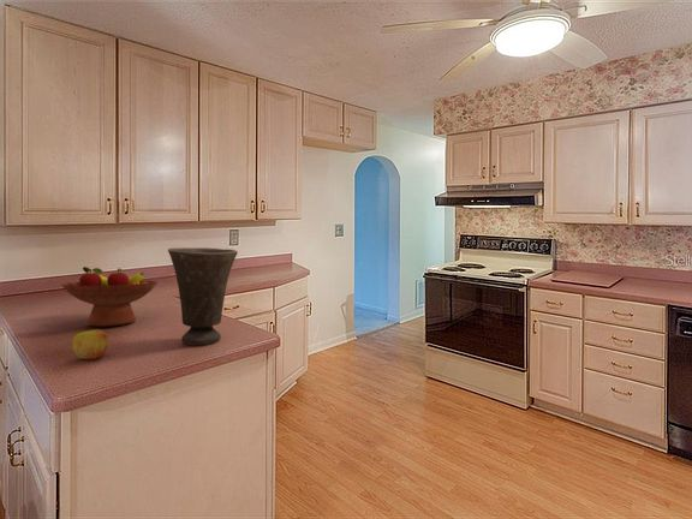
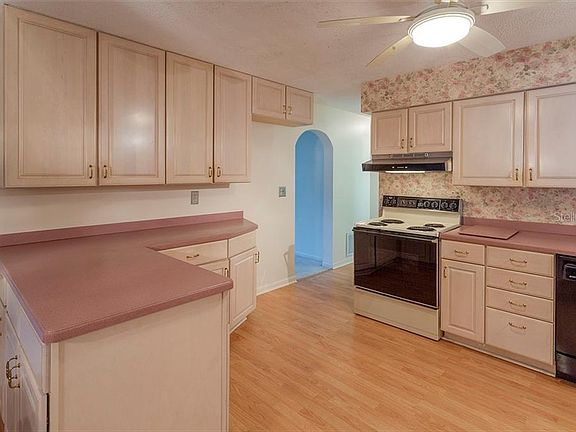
- fruit bowl [60,266,160,328]
- vase [167,246,239,346]
- apple [71,328,109,360]
